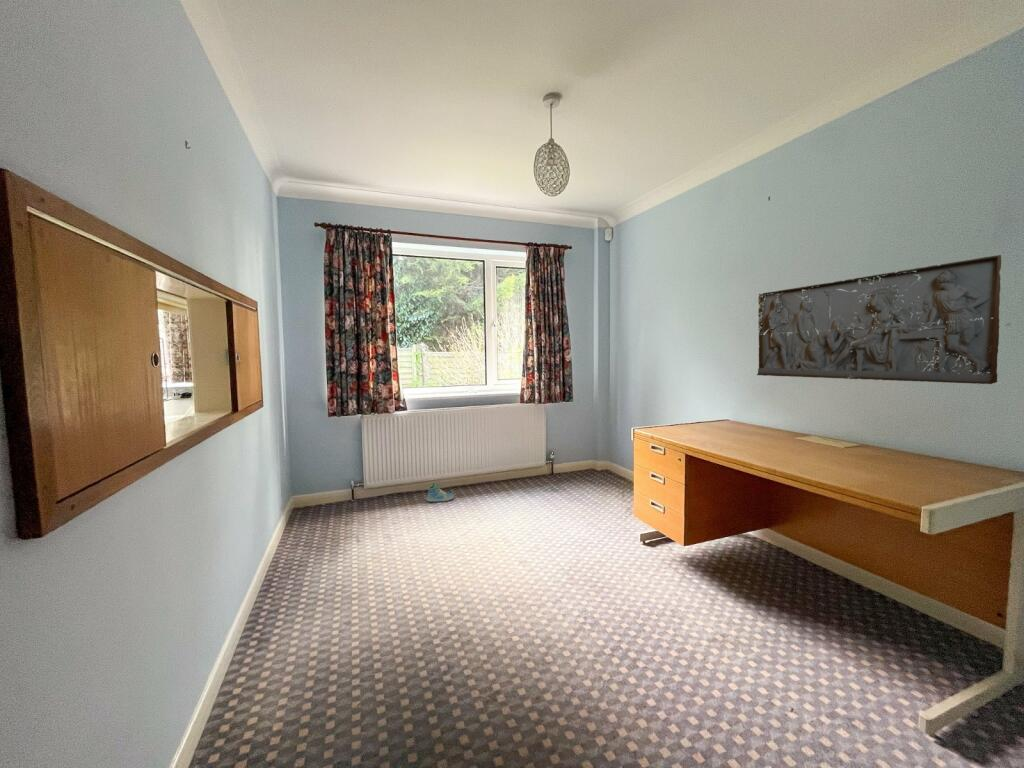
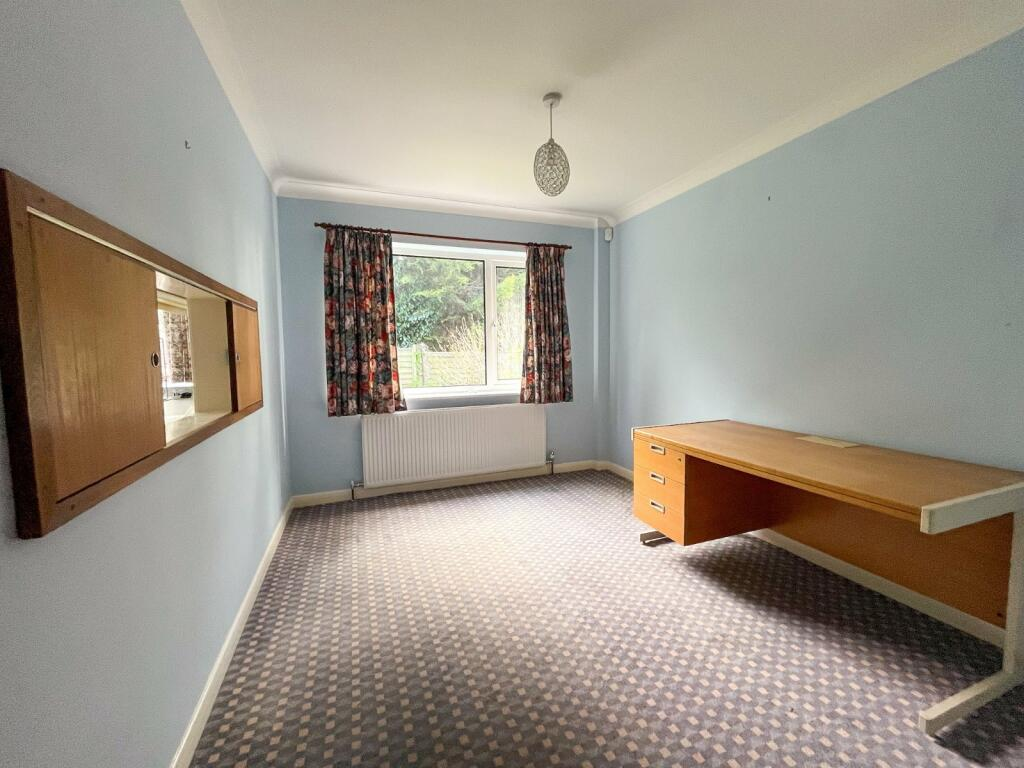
- sneaker [426,482,455,503]
- relief sculpture [756,254,1002,385]
